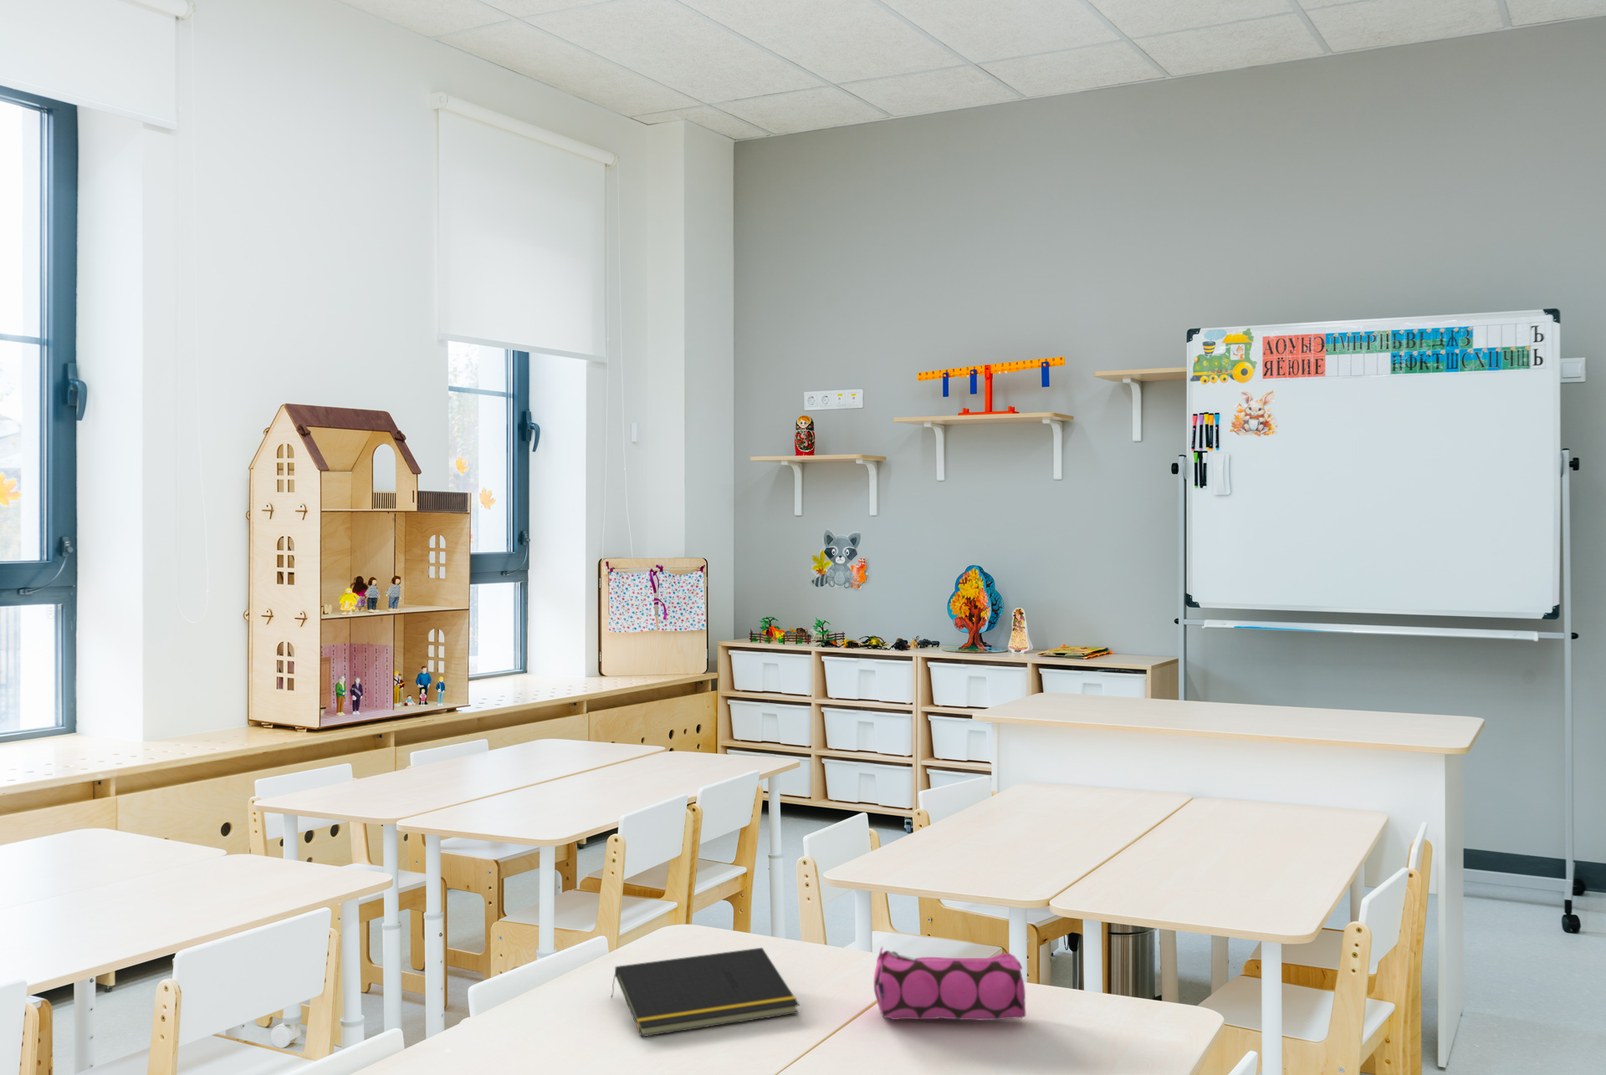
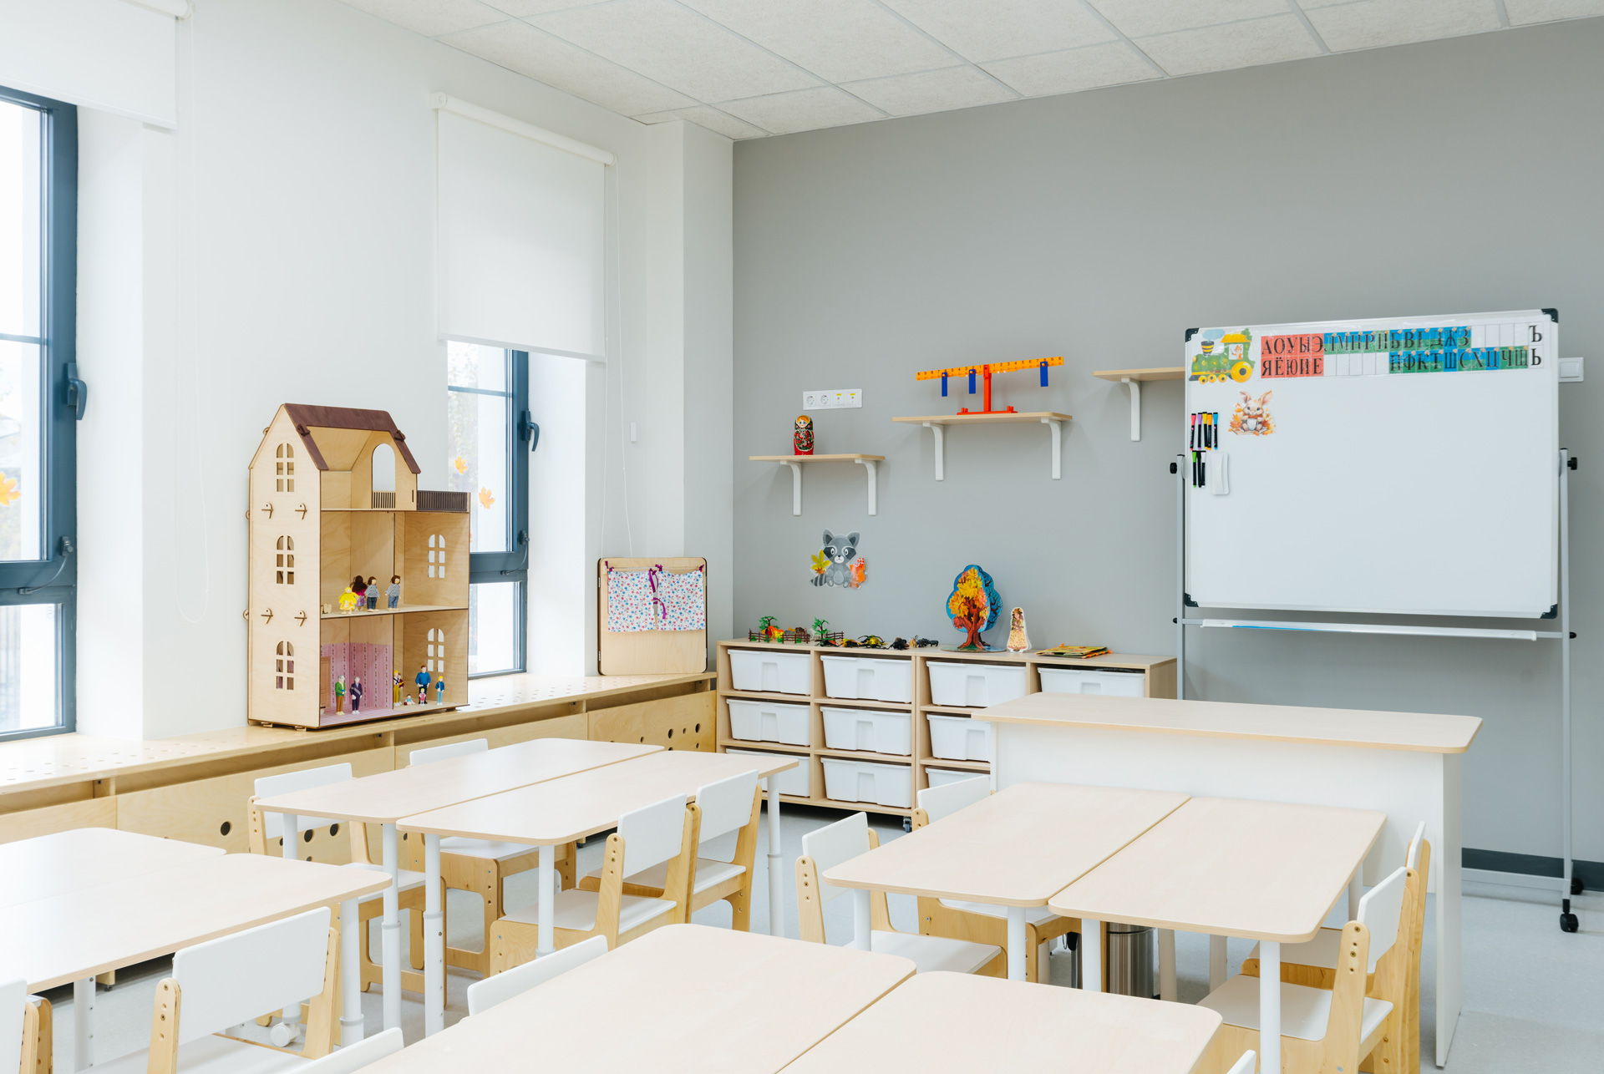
- pencil case [874,947,1026,1021]
- notepad [610,947,801,1038]
